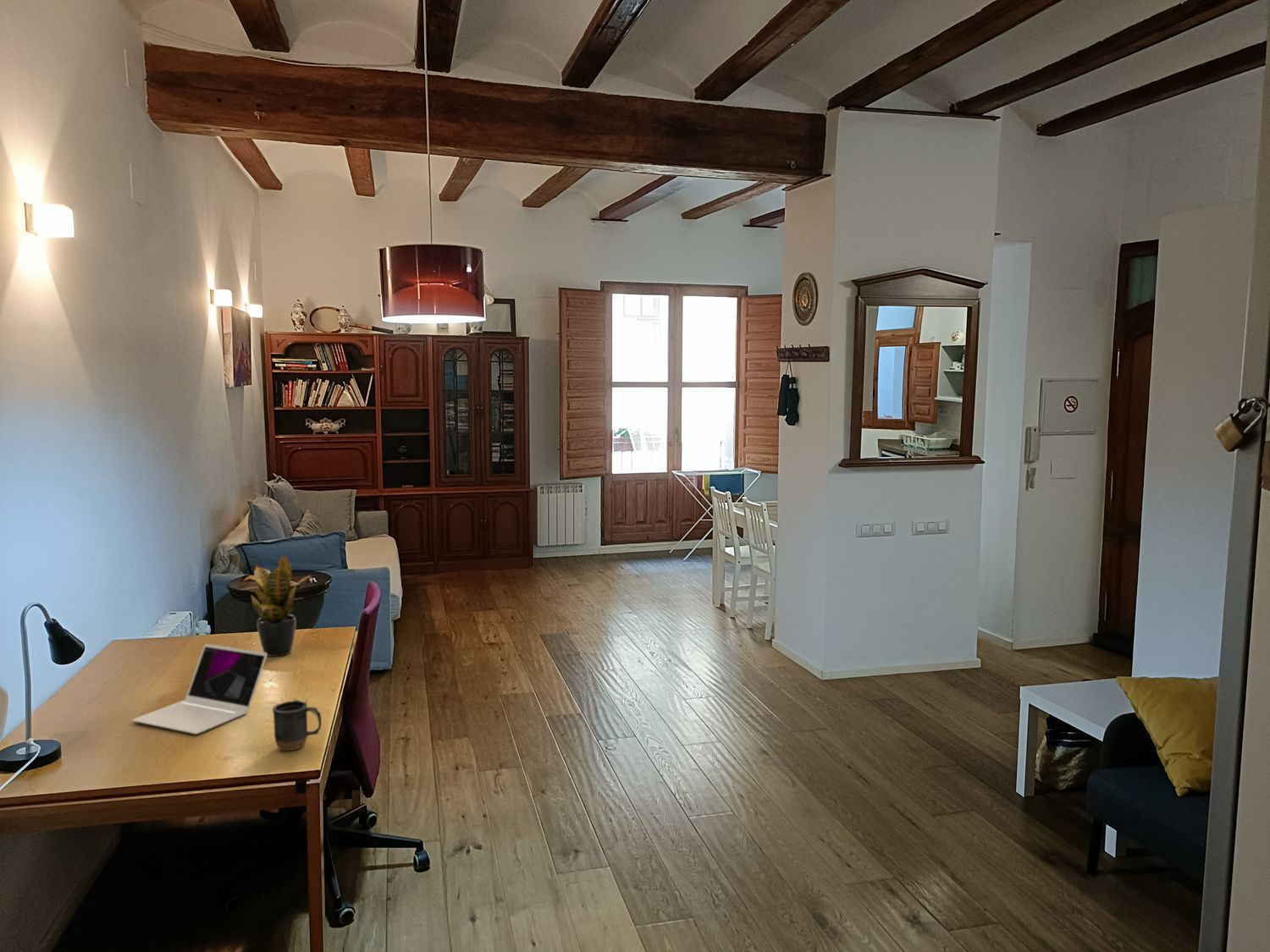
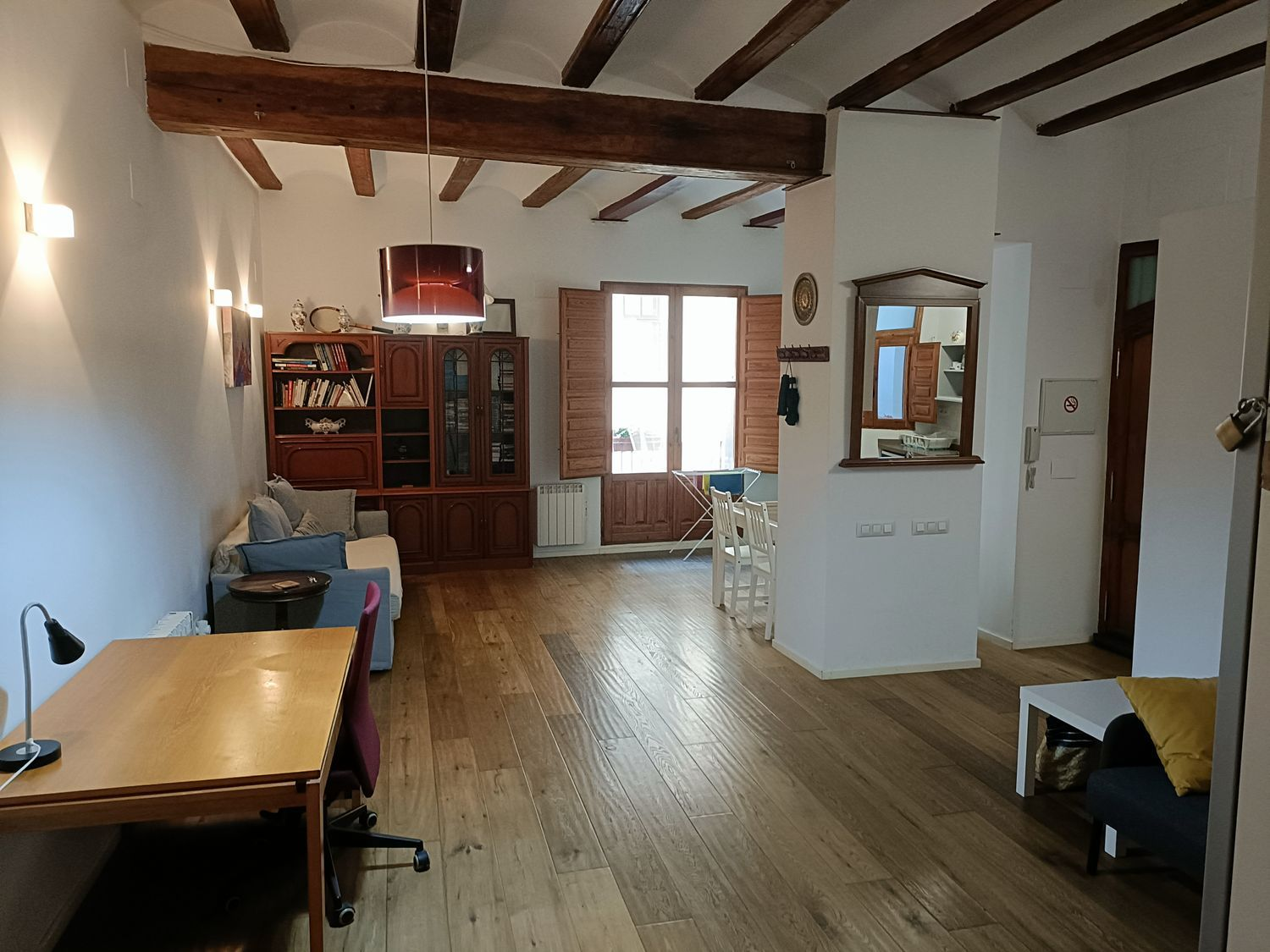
- potted plant [242,554,312,658]
- mug [272,699,323,751]
- laptop [132,643,268,735]
